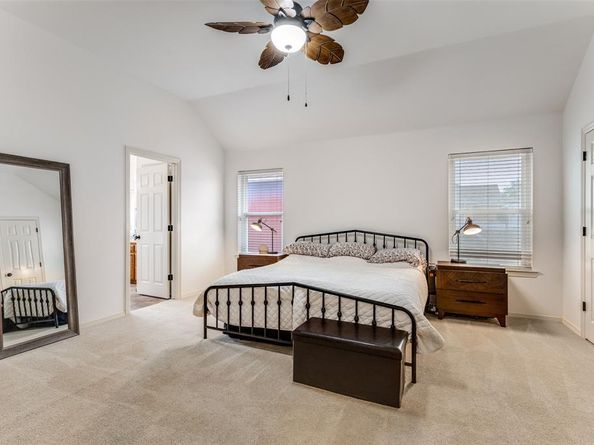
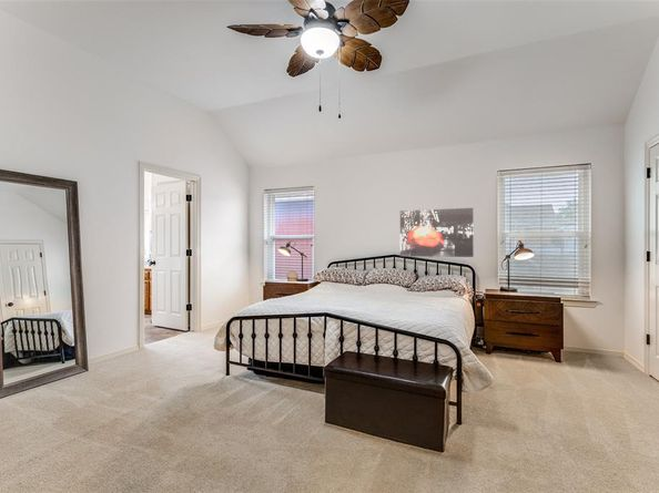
+ wall art [399,207,475,258]
